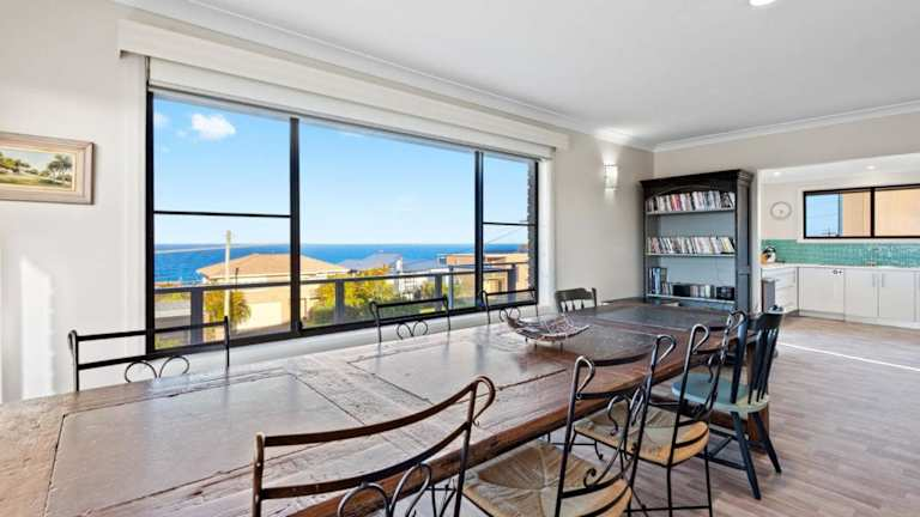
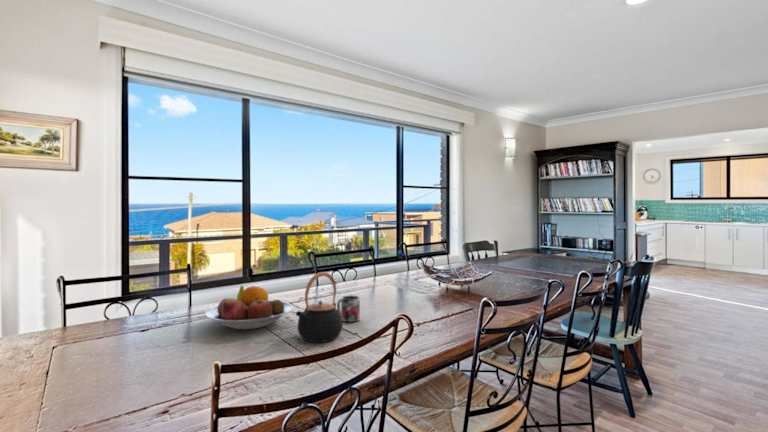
+ fruit bowl [204,285,294,330]
+ mug [336,294,361,323]
+ teapot [295,271,344,343]
